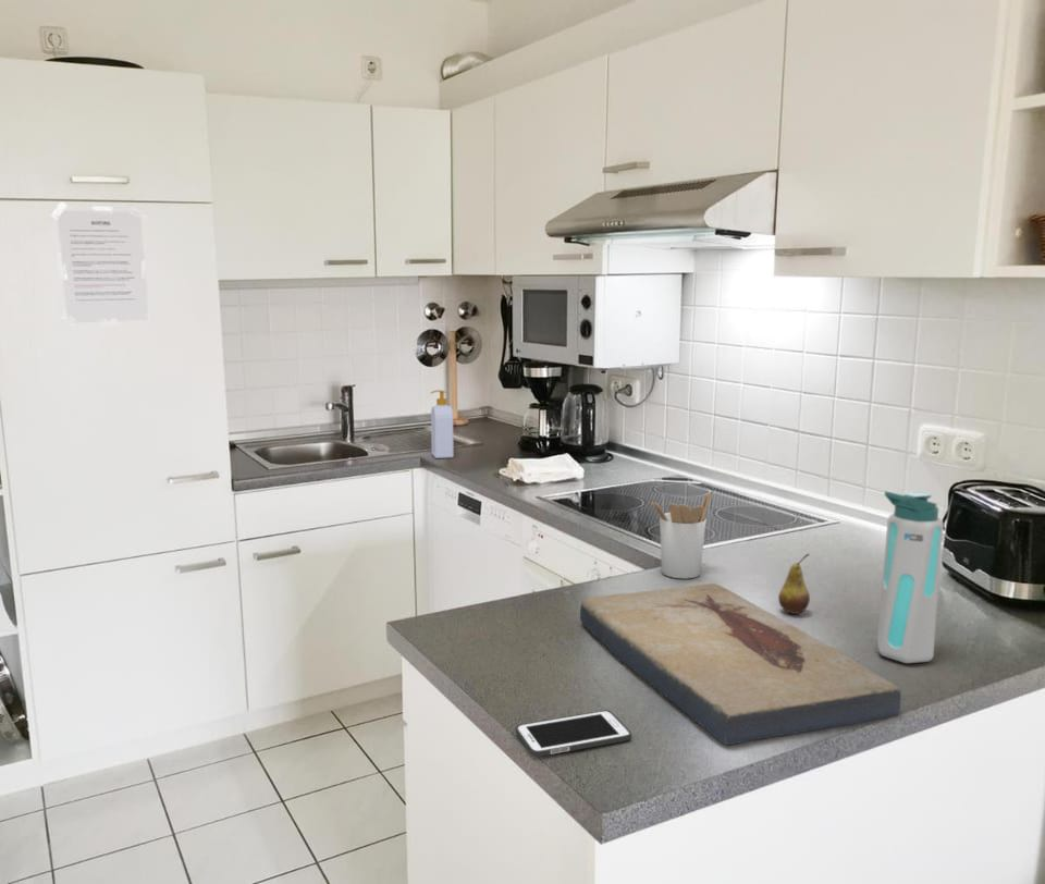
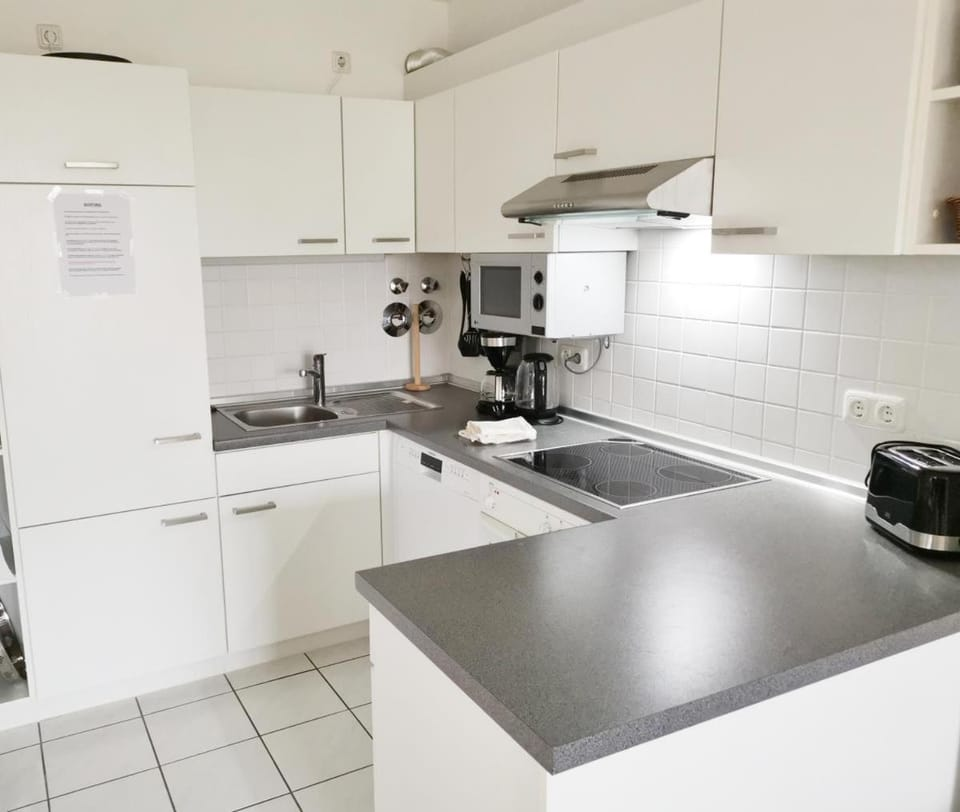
- water bottle [876,490,945,664]
- utensil holder [650,491,713,579]
- fruit [777,553,811,615]
- soap bottle [430,389,454,459]
- cell phone [515,710,632,758]
- fish fossil [579,582,901,746]
